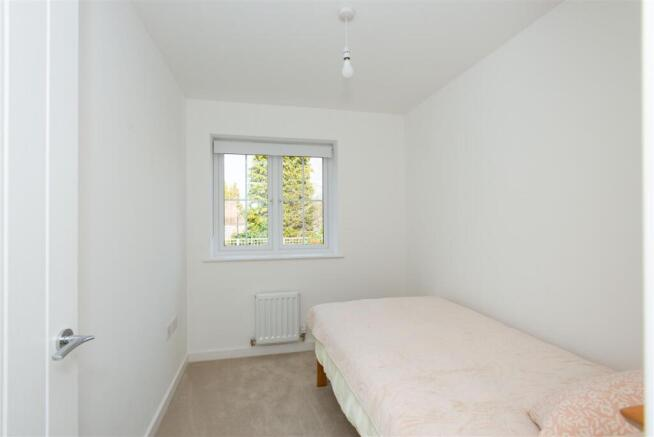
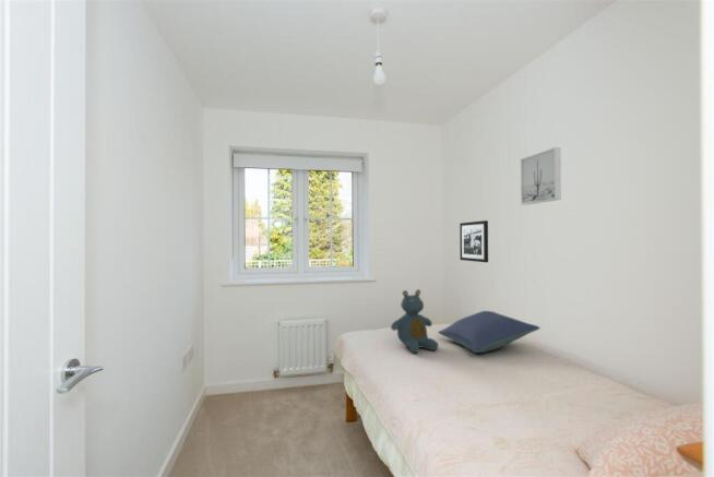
+ teddy bear [390,288,440,354]
+ picture frame [459,219,489,263]
+ pillow [437,310,542,354]
+ wall art [520,146,562,206]
